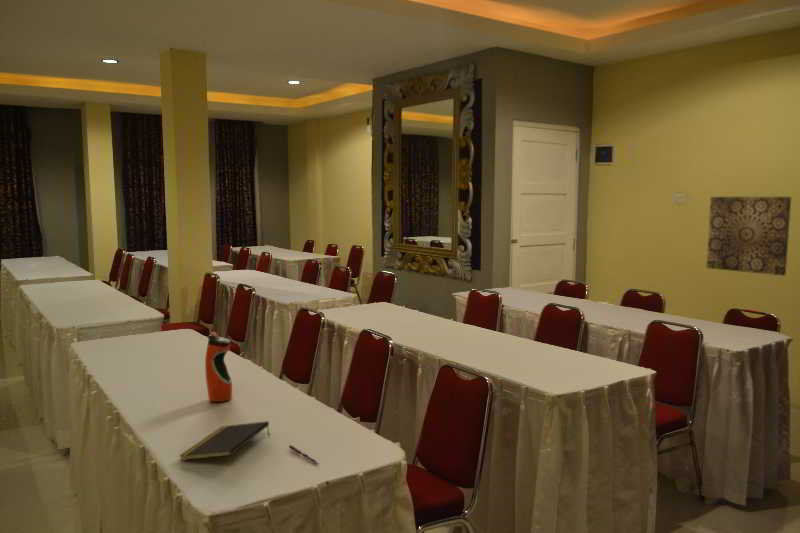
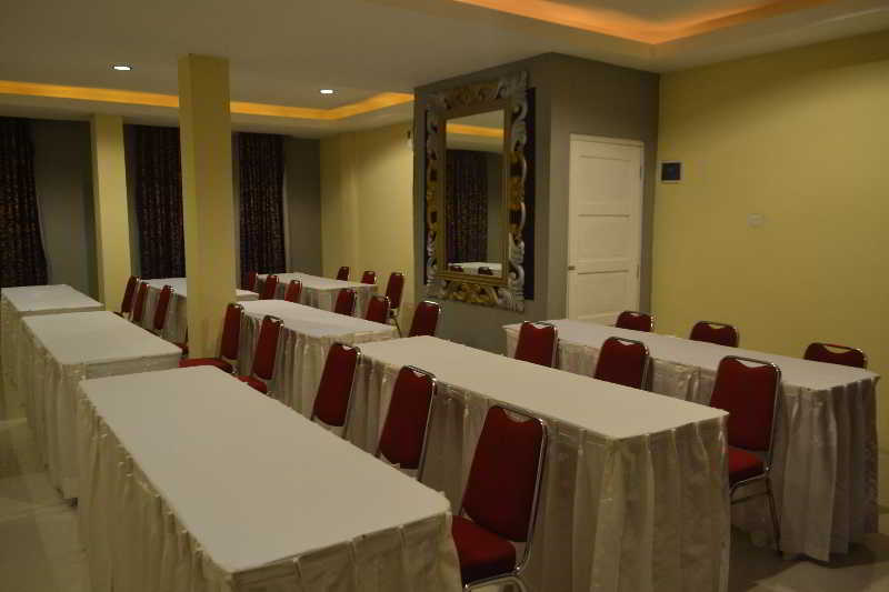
- notepad [178,420,270,461]
- water bottle [204,331,233,403]
- pen [288,444,319,465]
- wall art [705,196,792,277]
